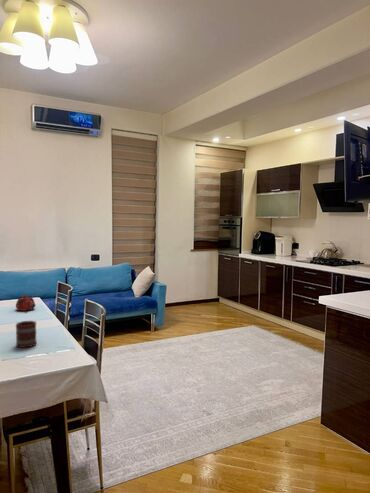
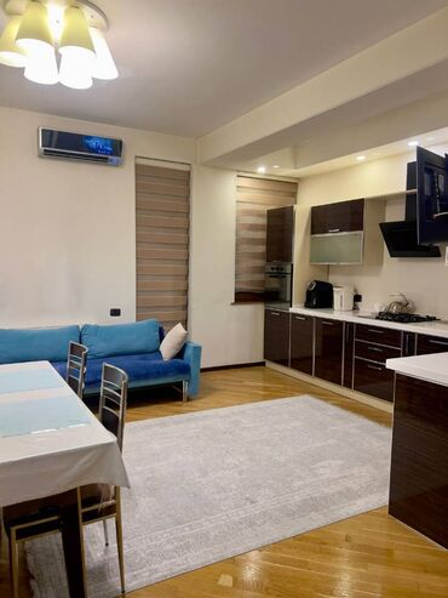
- mug [15,320,38,349]
- teapot [15,293,36,312]
